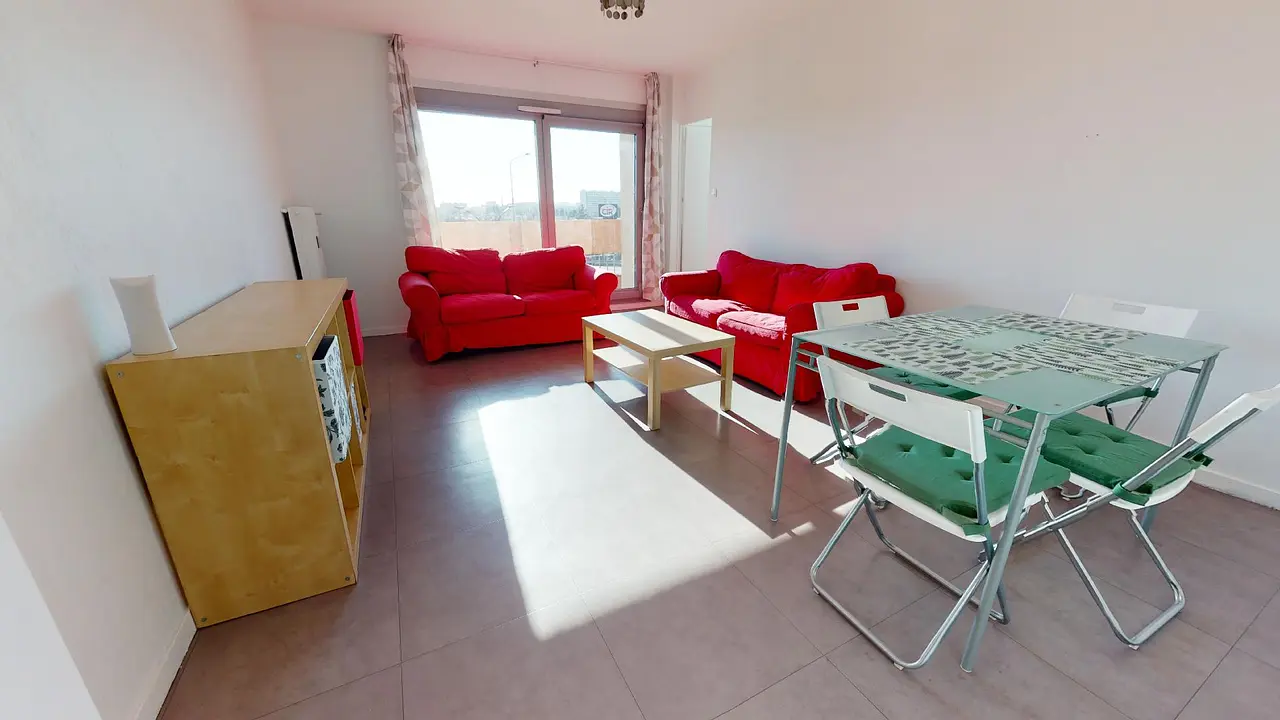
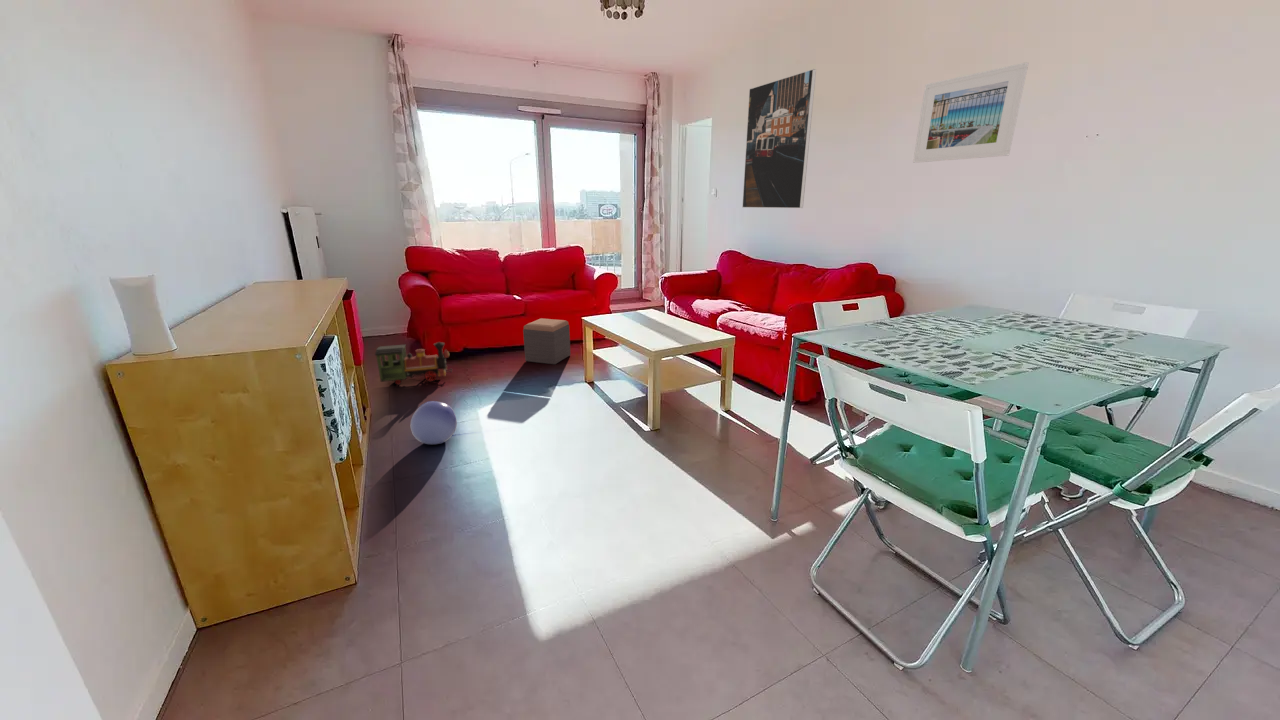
+ footstool [522,318,572,365]
+ toy train [374,341,453,386]
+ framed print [912,61,1029,164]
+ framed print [741,68,817,209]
+ ball [409,400,458,445]
